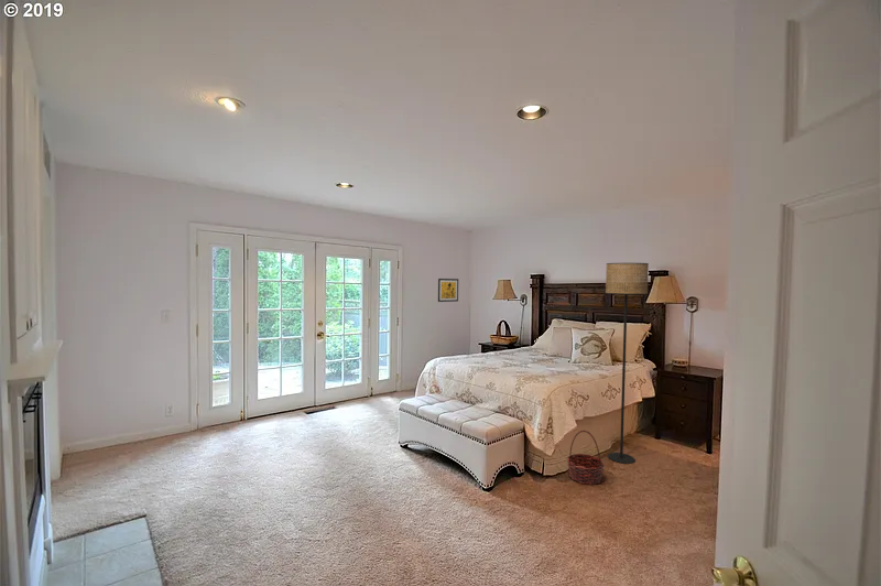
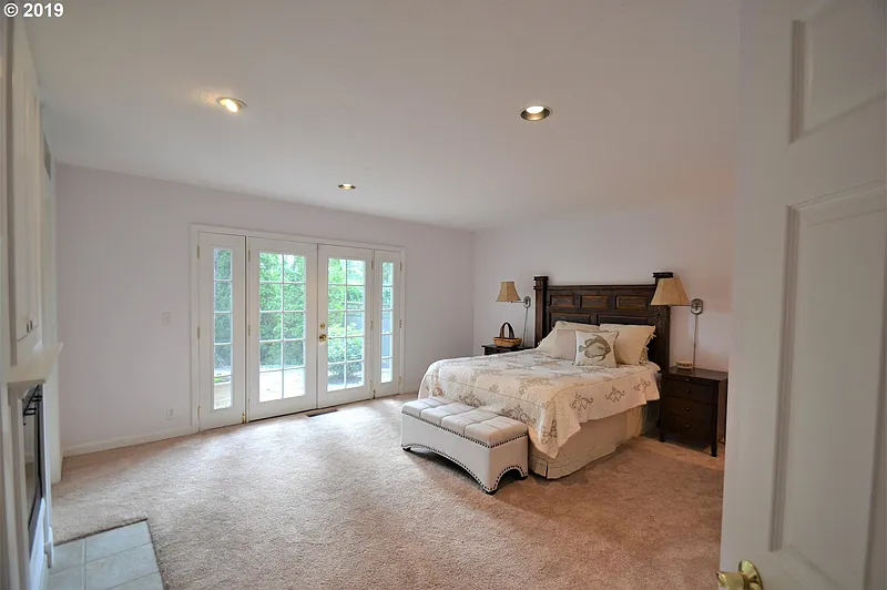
- wall art [437,278,459,303]
- basket [566,430,606,486]
- floor lamp [605,262,650,465]
